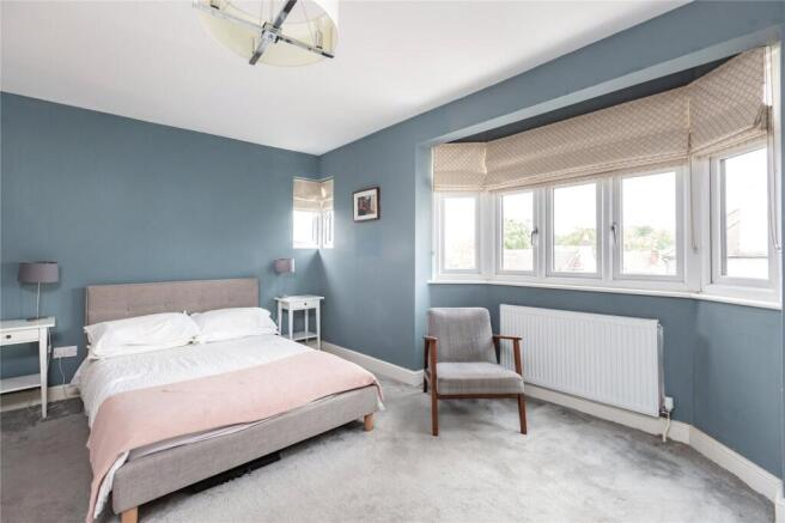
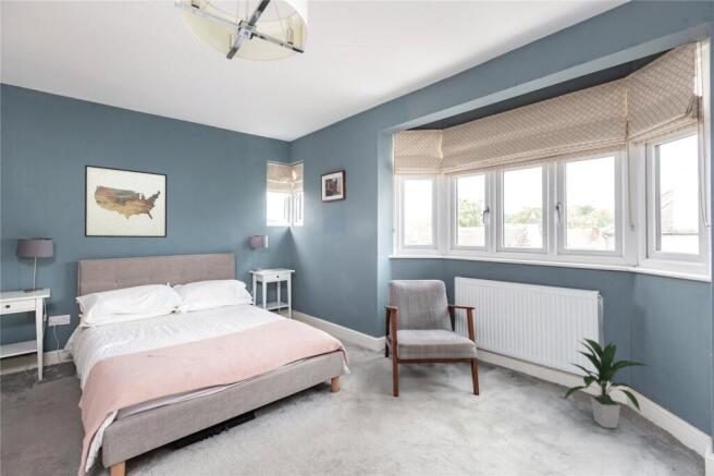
+ wall art [84,163,168,239]
+ indoor plant [563,337,654,429]
